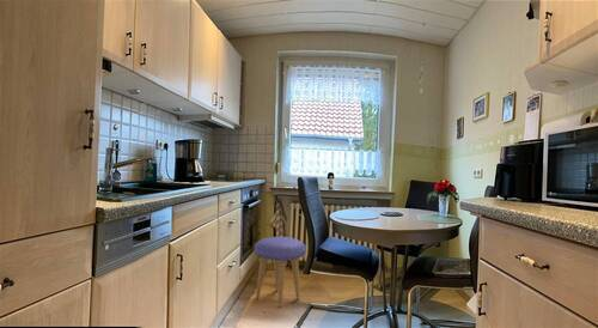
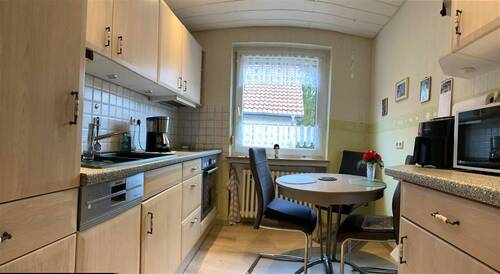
- stool [252,236,307,309]
